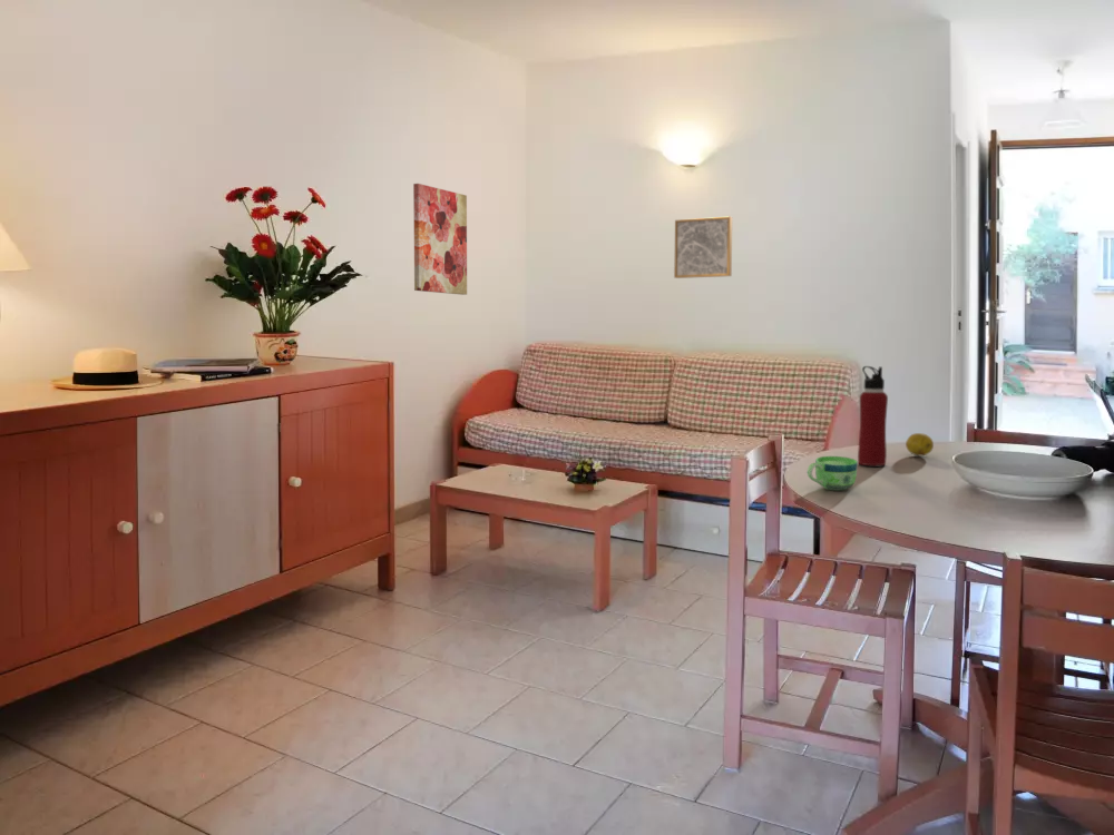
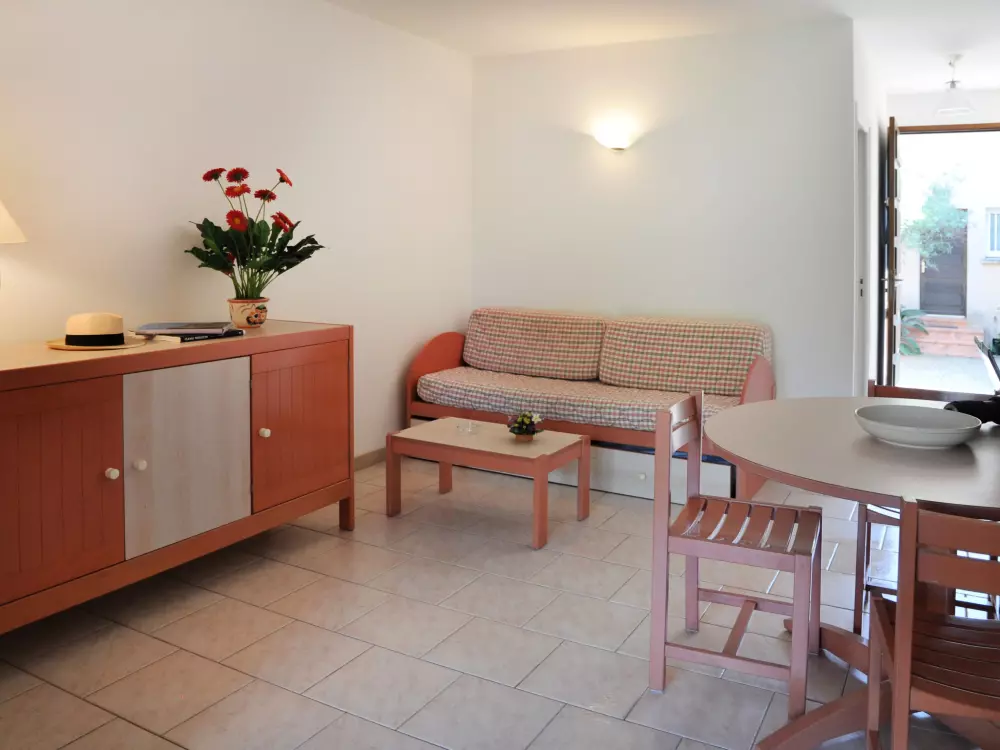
- cup [807,455,859,492]
- fruit [905,432,935,456]
- wall art [673,215,733,279]
- wall art [412,183,468,296]
- water bottle [857,365,889,466]
